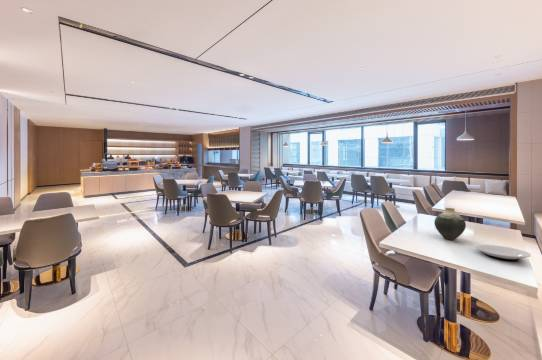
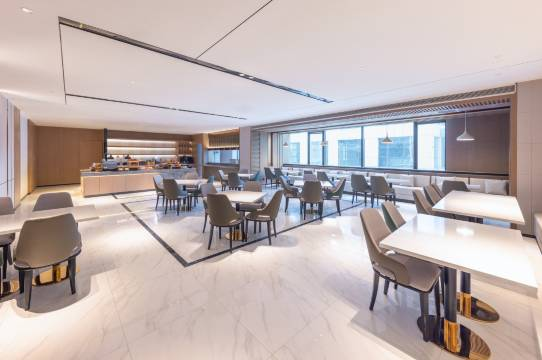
- plate [475,244,532,262]
- vase [434,207,467,241]
